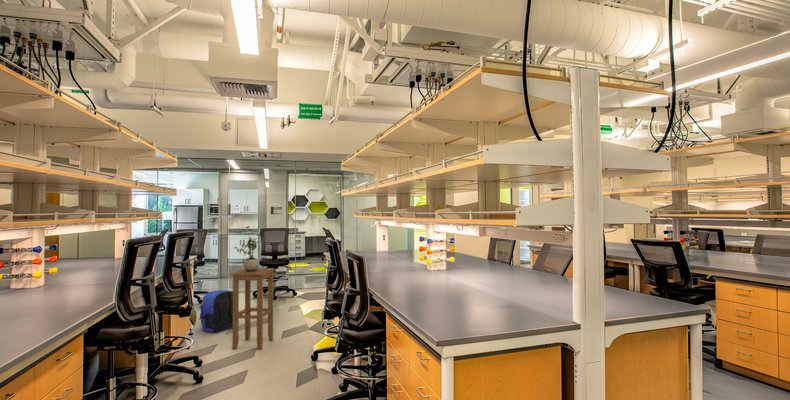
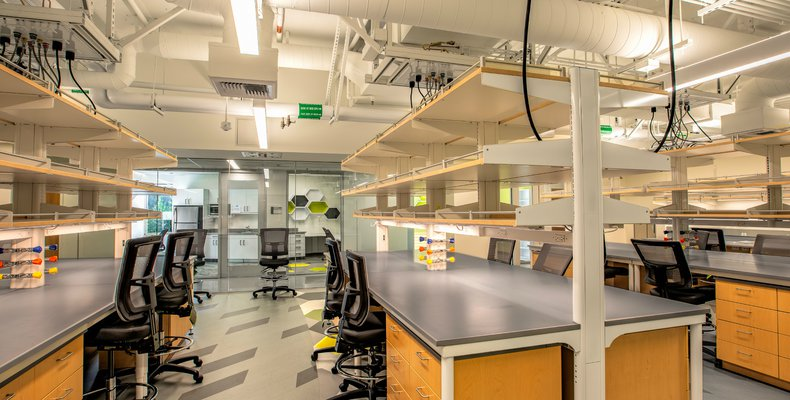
- backpack [198,289,233,334]
- stool [230,267,276,351]
- potted plant [233,236,260,272]
